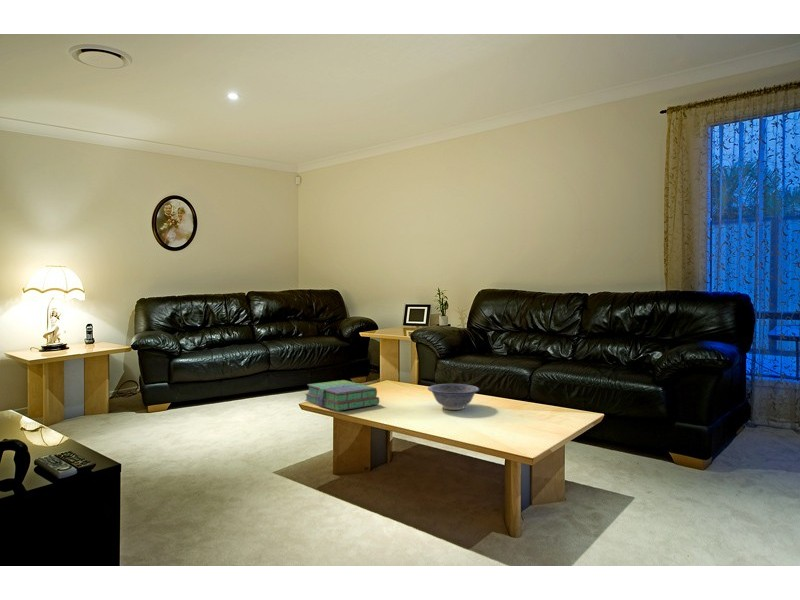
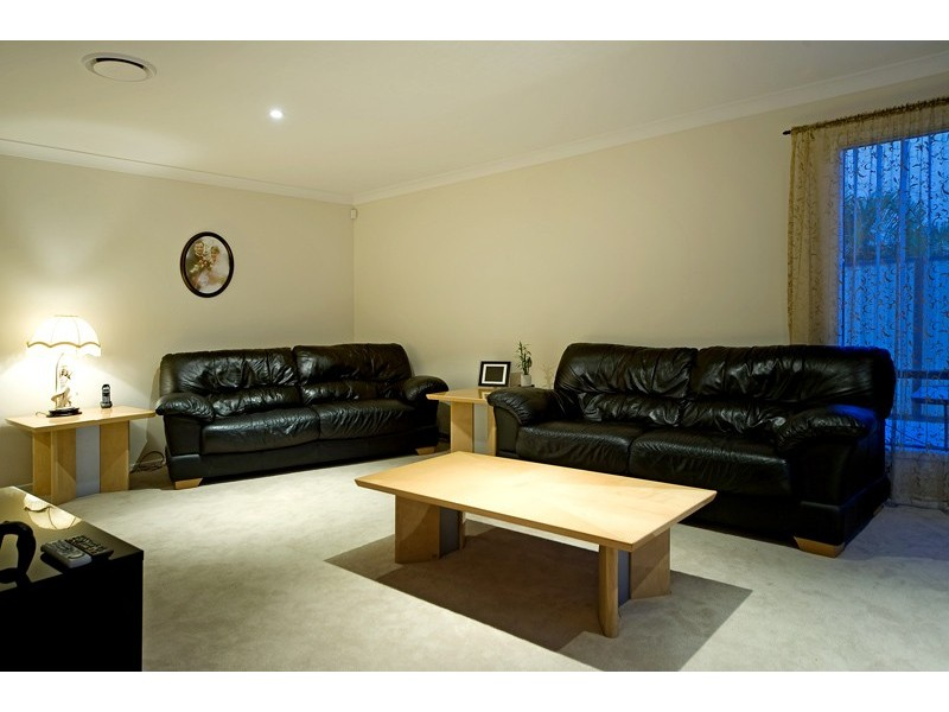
- stack of books [304,379,380,412]
- decorative bowl [427,383,480,411]
